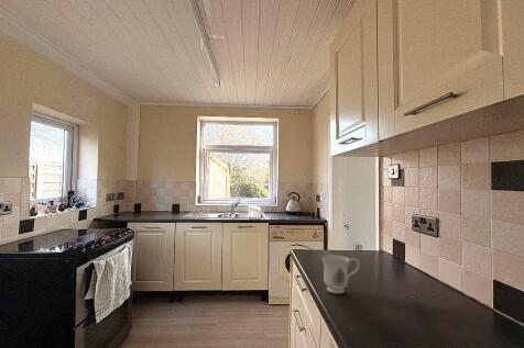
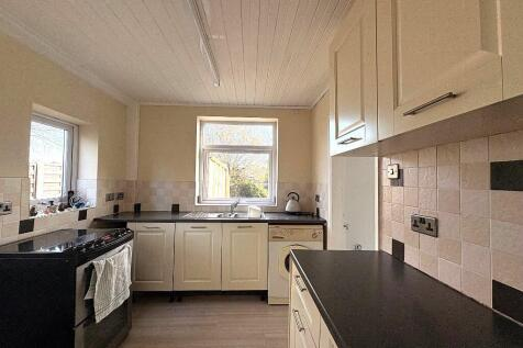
- mug [320,254,360,295]
